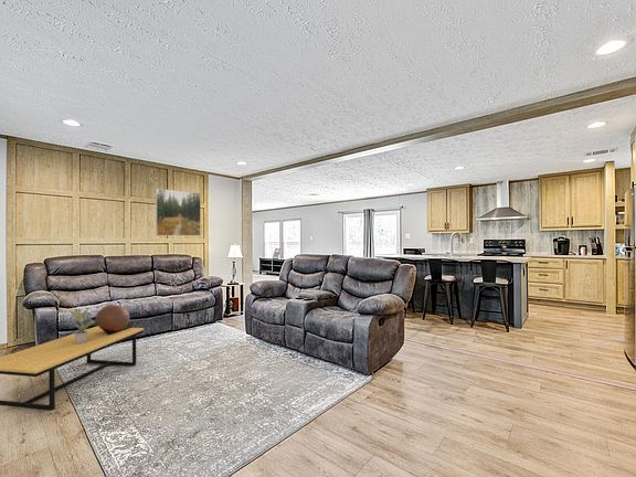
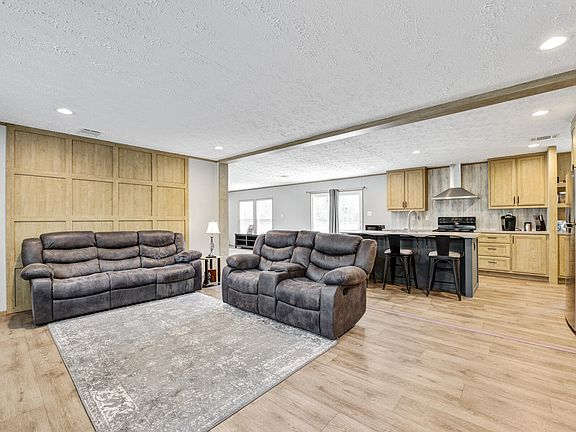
- potted plant [68,308,96,343]
- coffee table [0,326,145,411]
- decorative sphere [89,304,134,336]
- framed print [155,188,202,236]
